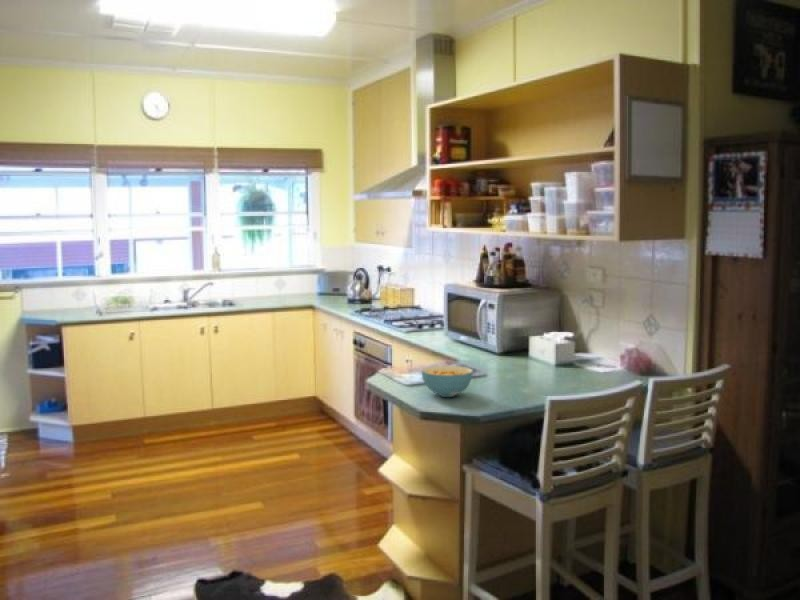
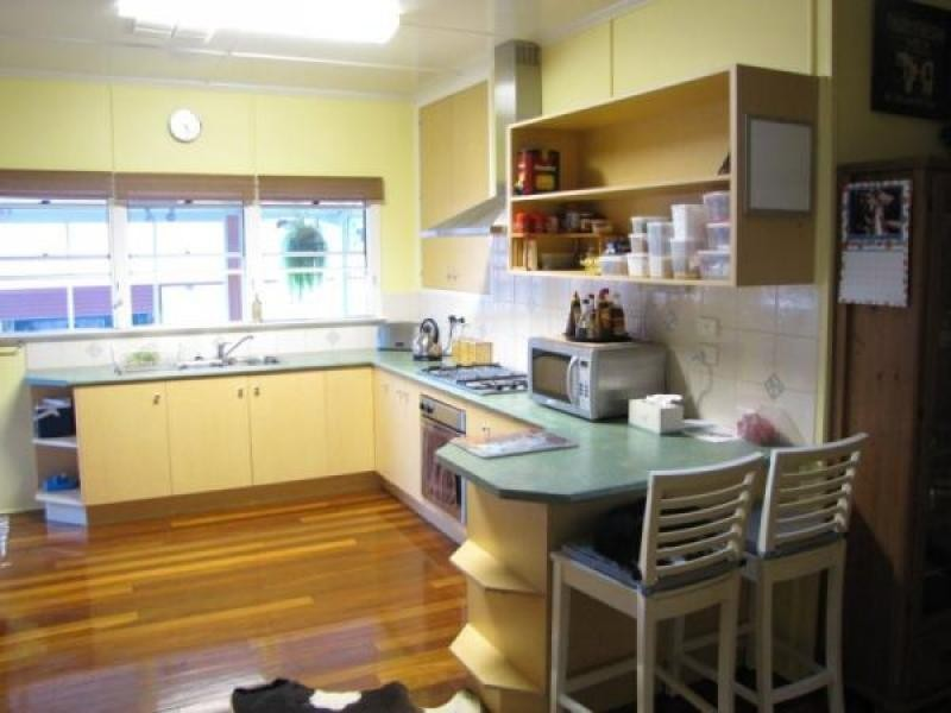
- cereal bowl [421,365,474,398]
